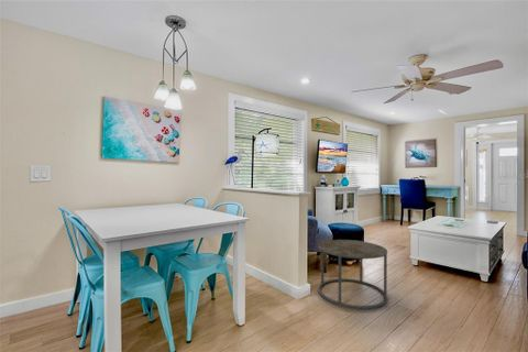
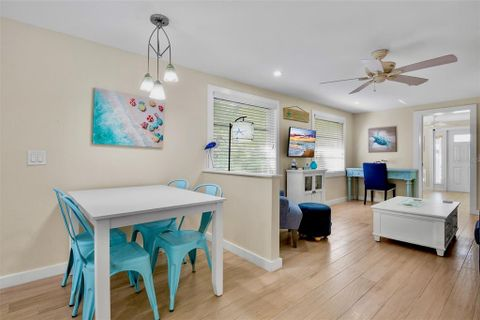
- side table [317,239,388,310]
